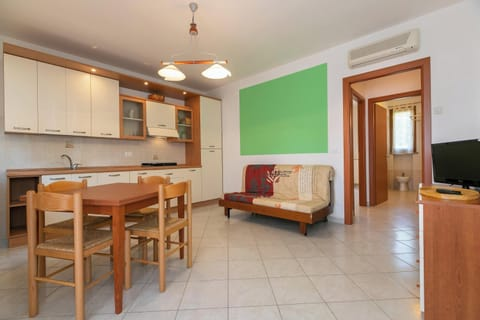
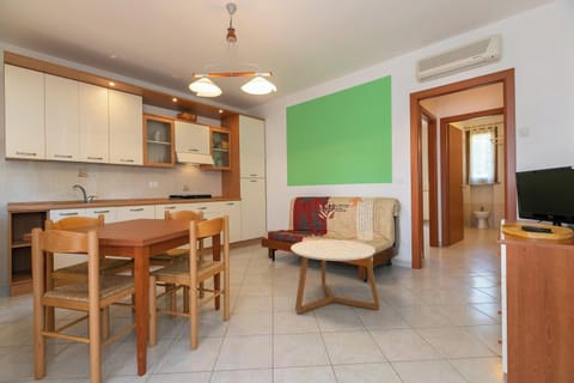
+ coffee table [289,238,381,315]
